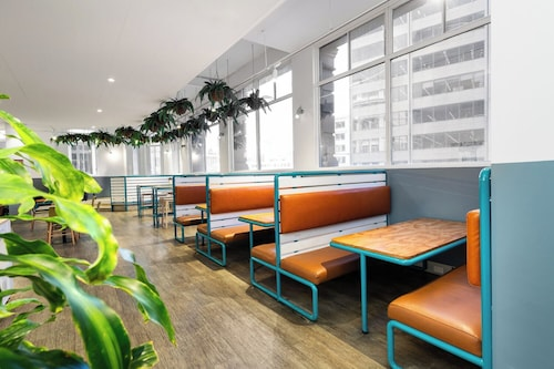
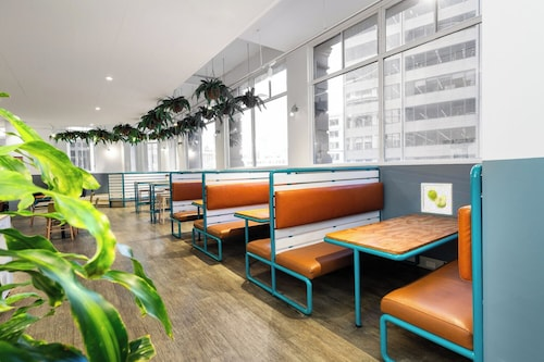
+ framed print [420,183,454,216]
